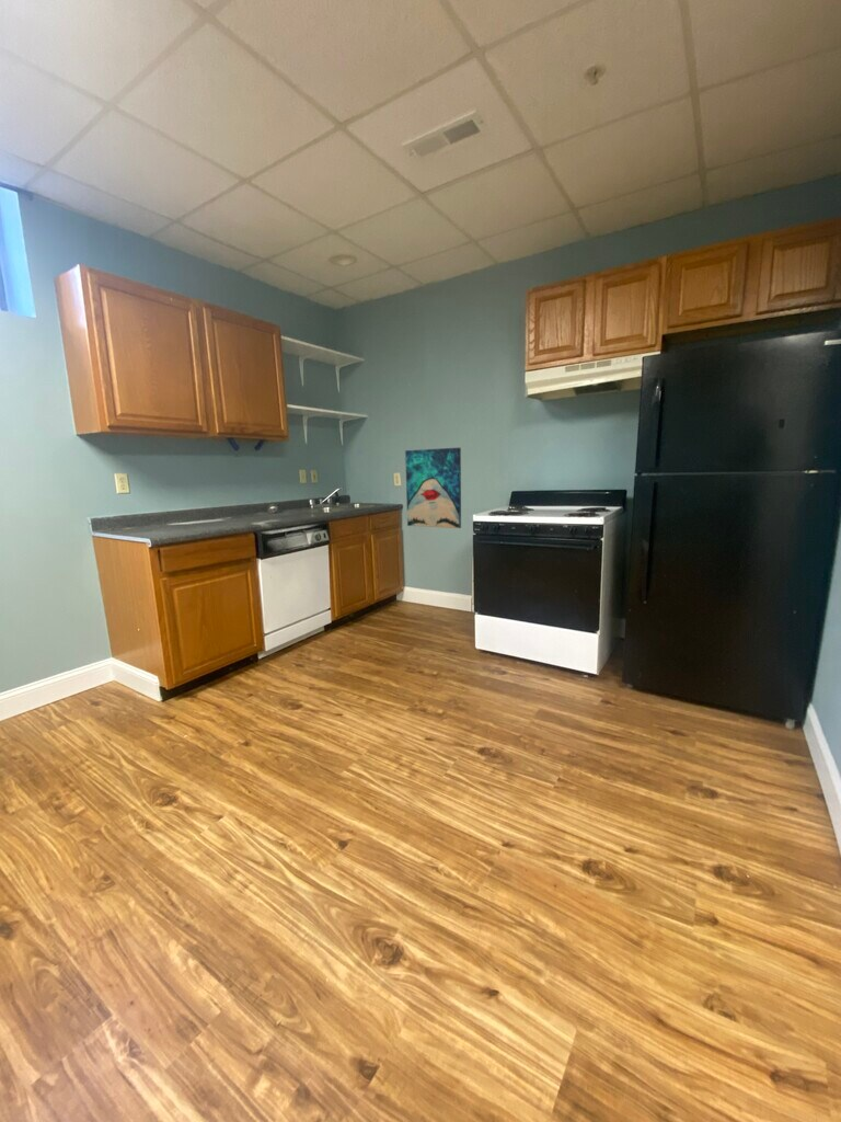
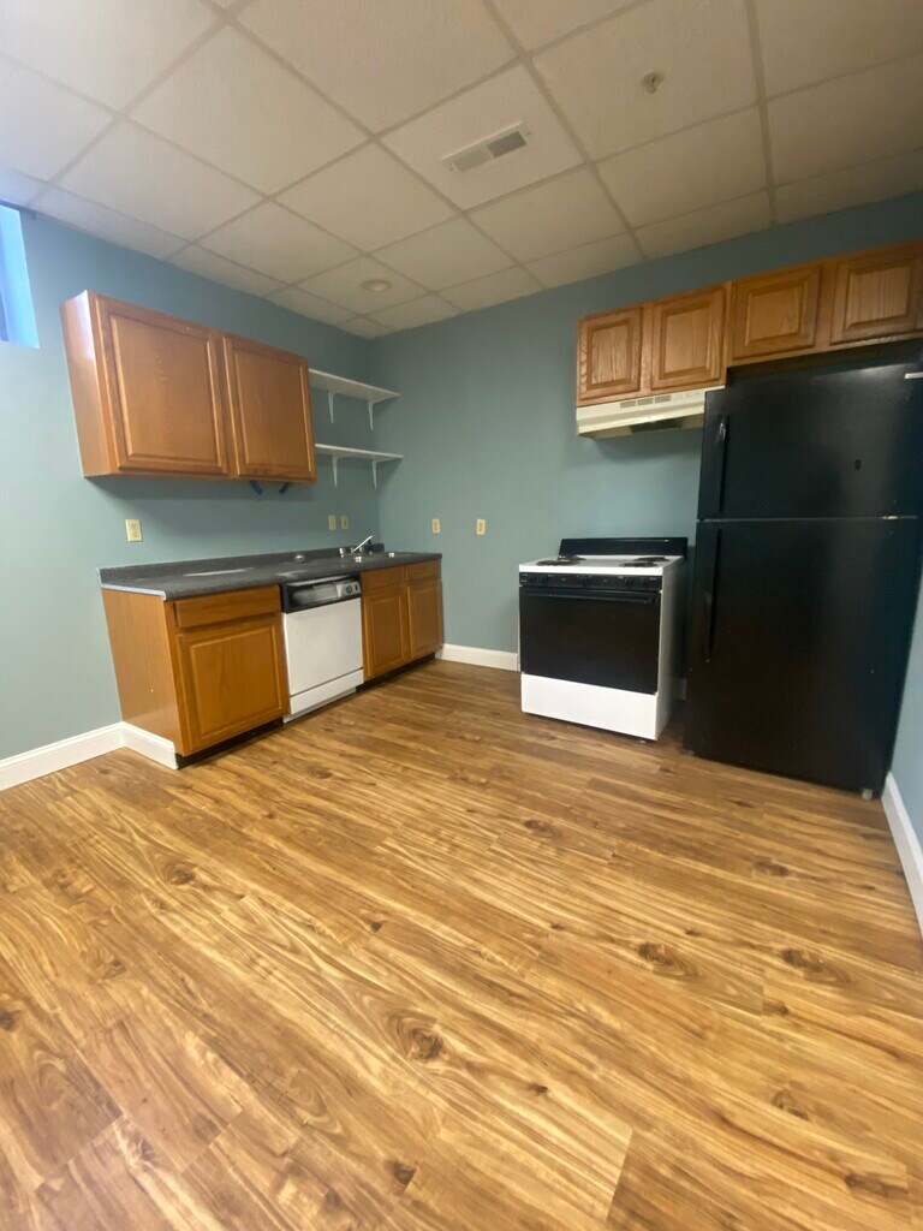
- wall art [404,447,462,529]
